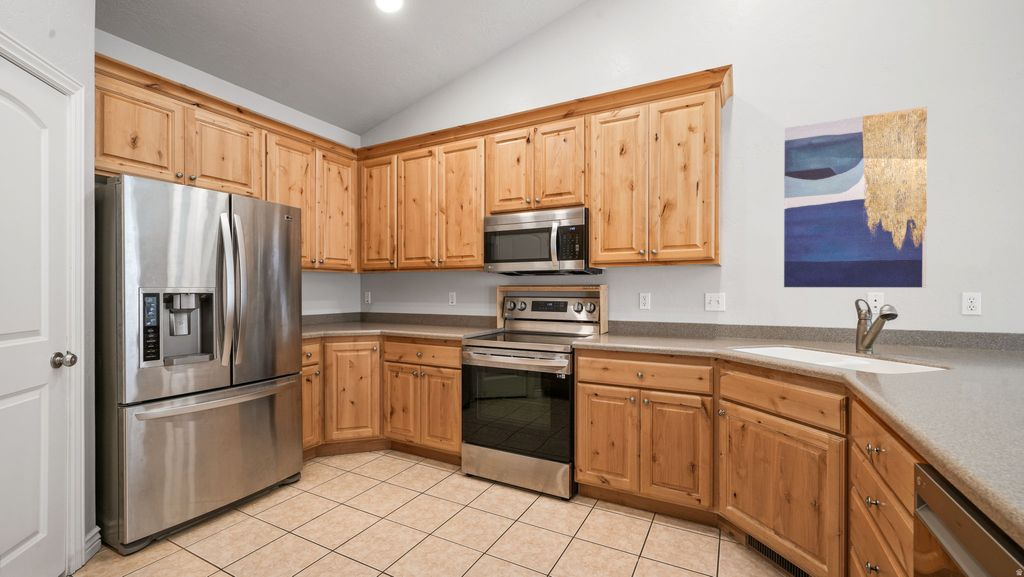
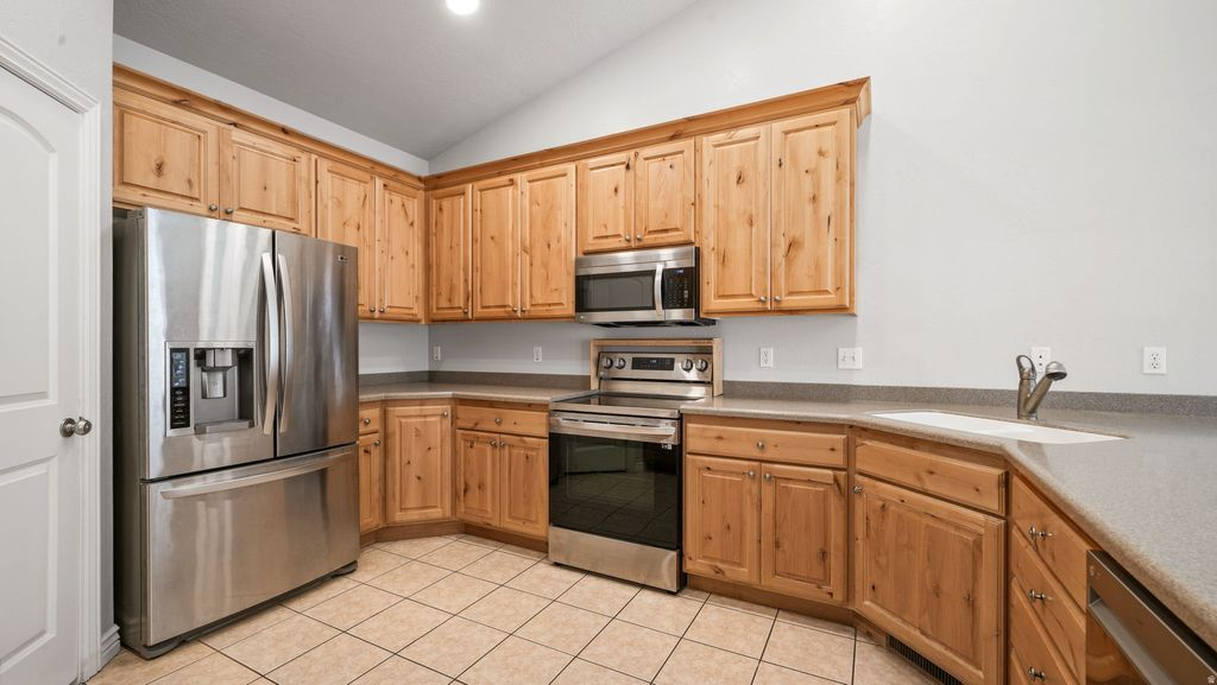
- wall art [783,106,928,288]
